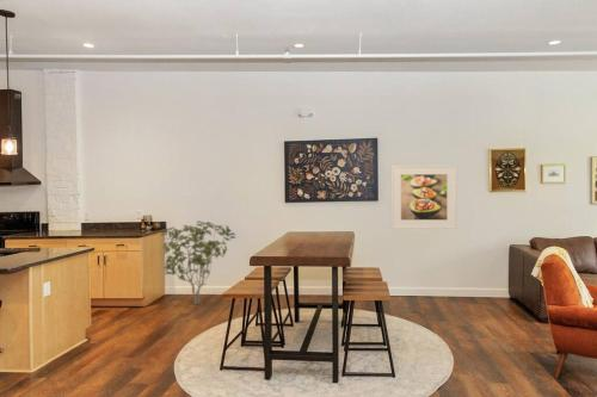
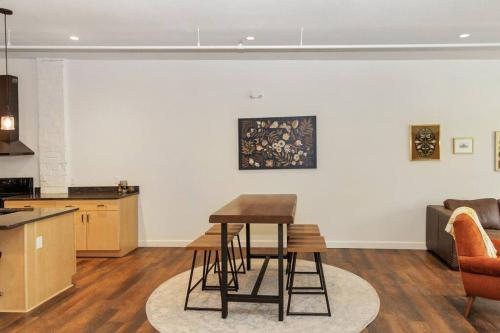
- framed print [390,163,457,230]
- shrub [159,219,238,306]
